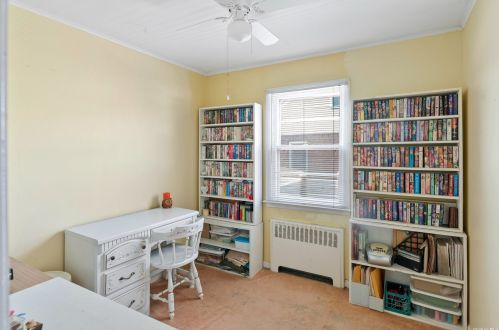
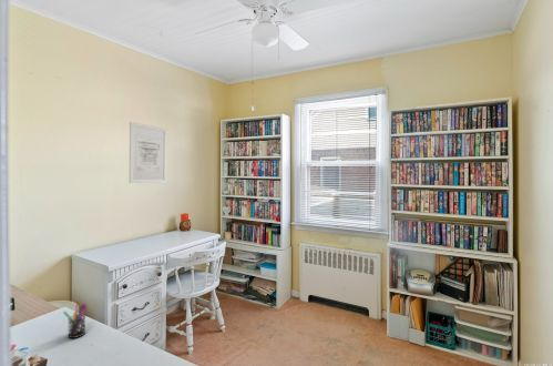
+ wall art [129,121,168,184]
+ pen holder [62,301,89,339]
